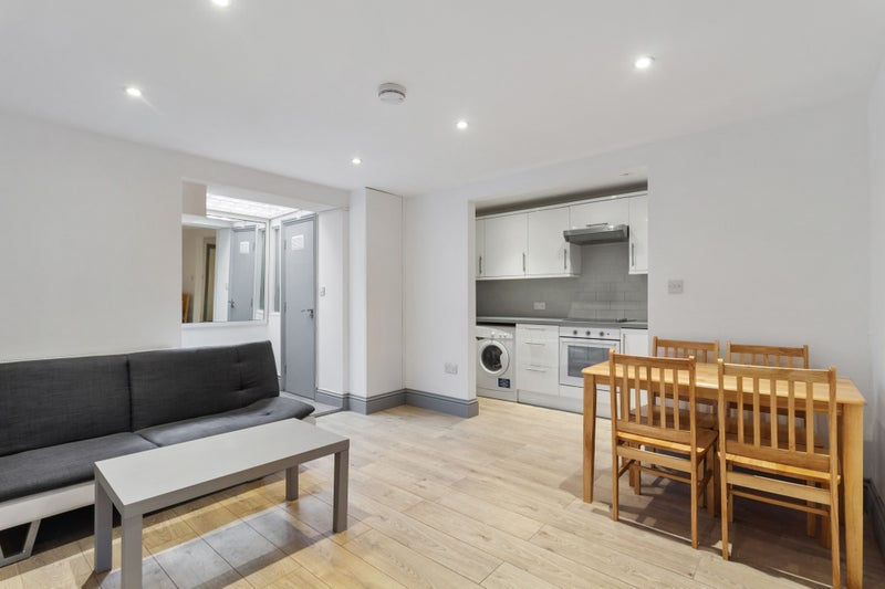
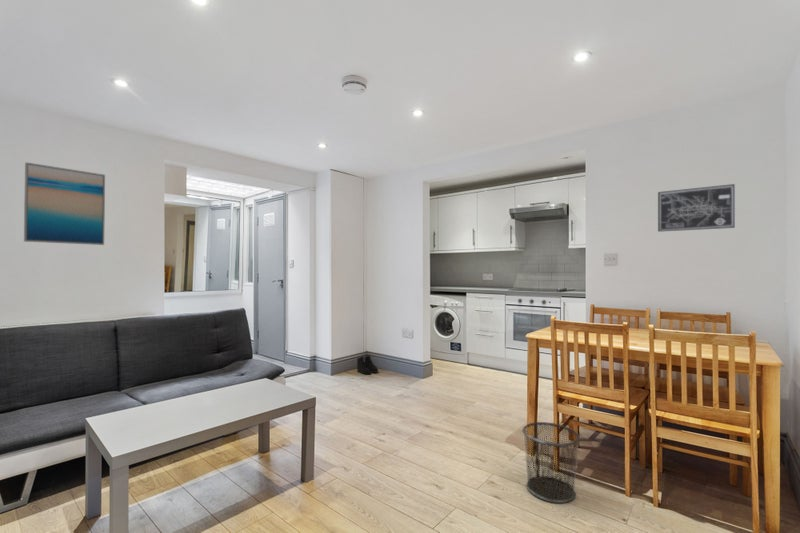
+ waste bin [522,421,581,504]
+ boots [356,354,379,375]
+ wall art [23,161,106,246]
+ wall art [657,183,736,233]
